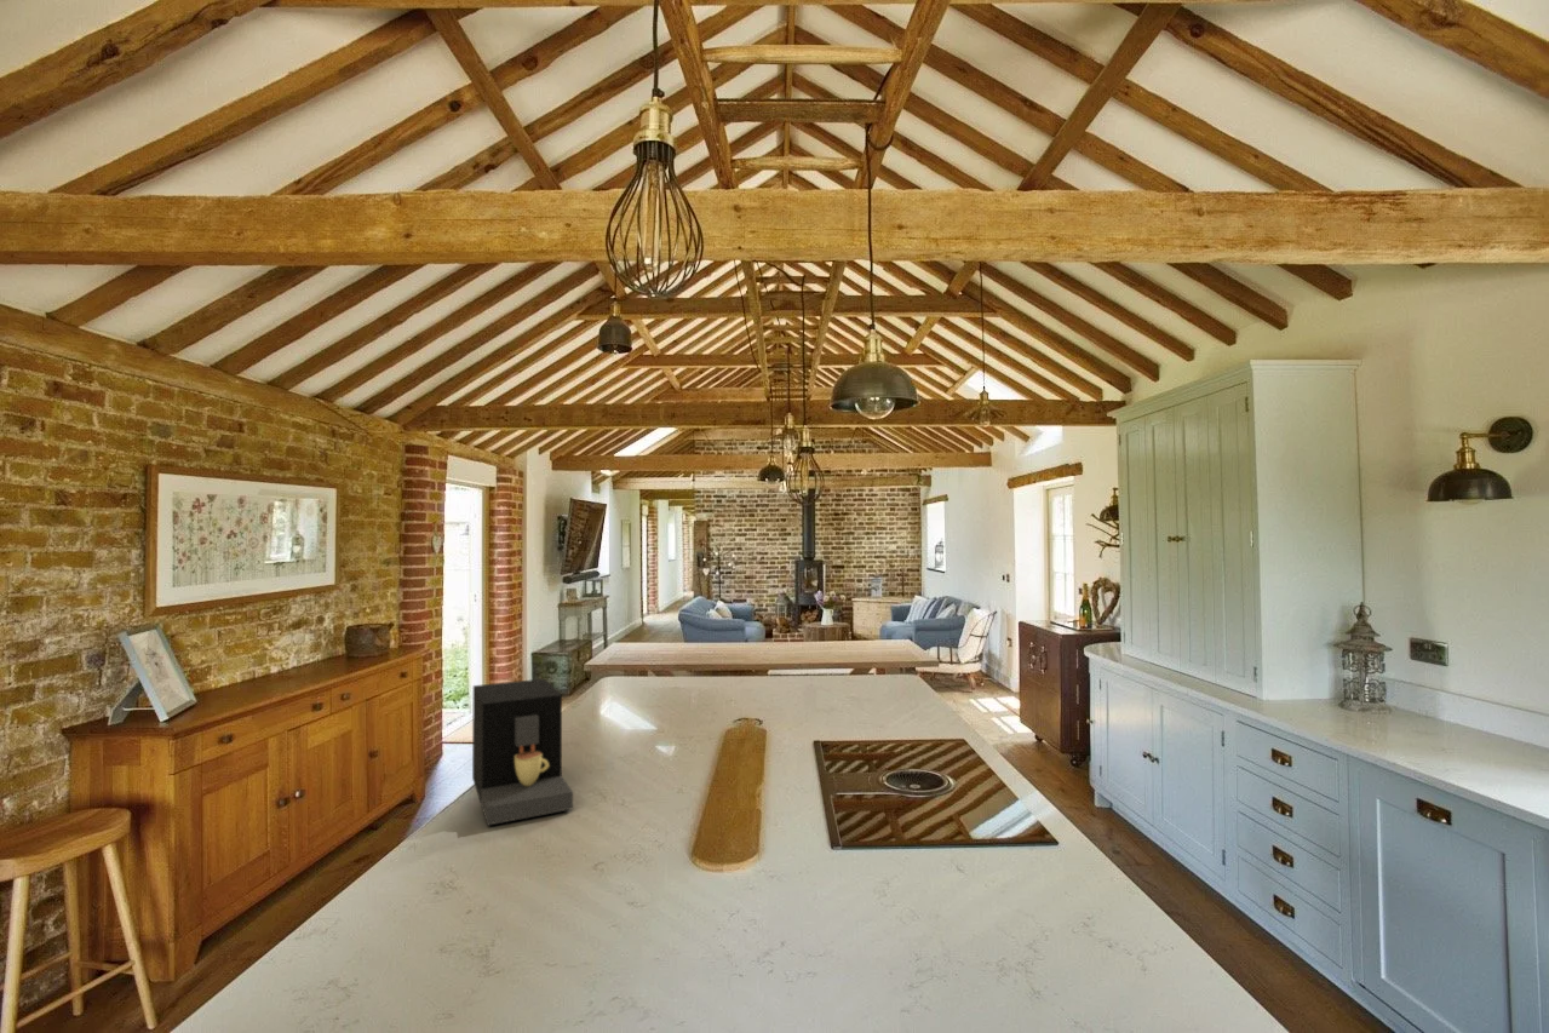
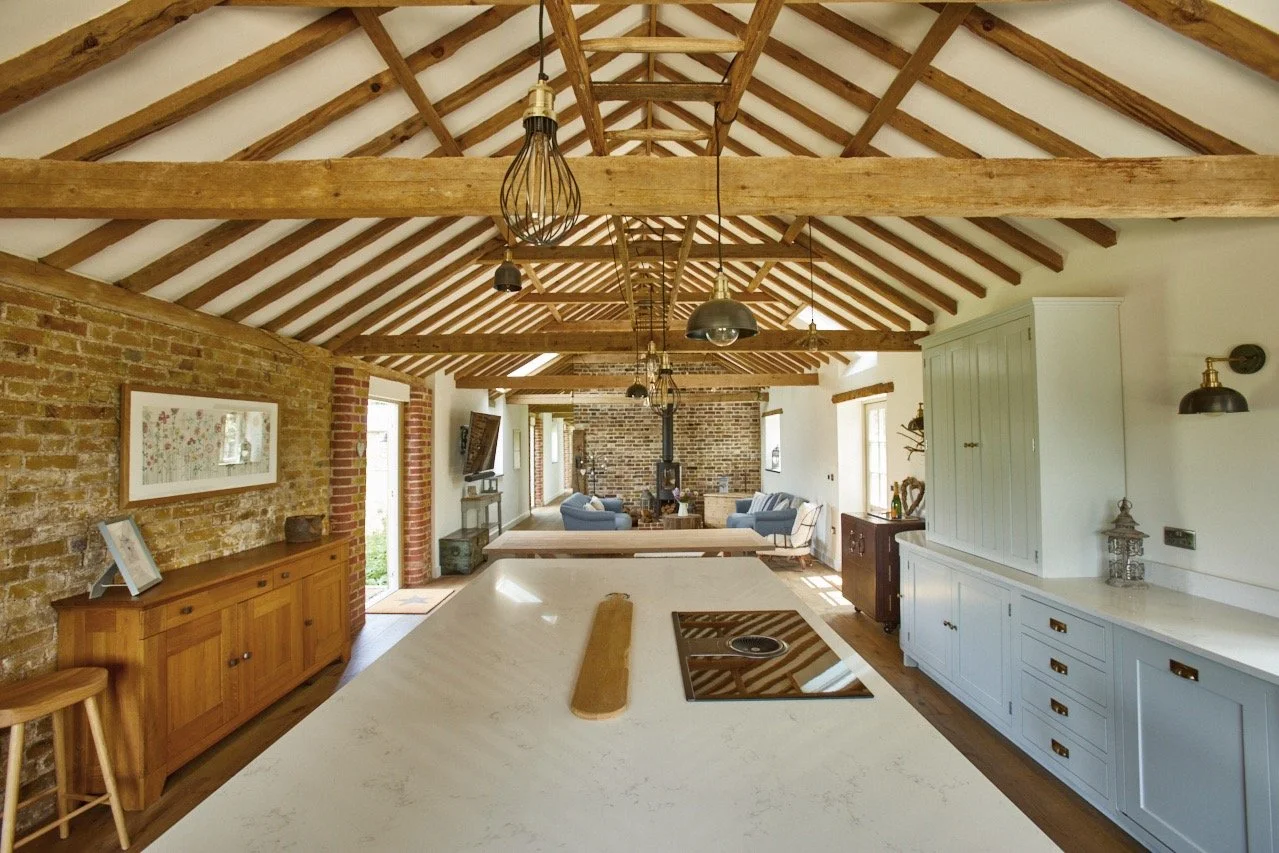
- coffee maker [471,678,574,827]
